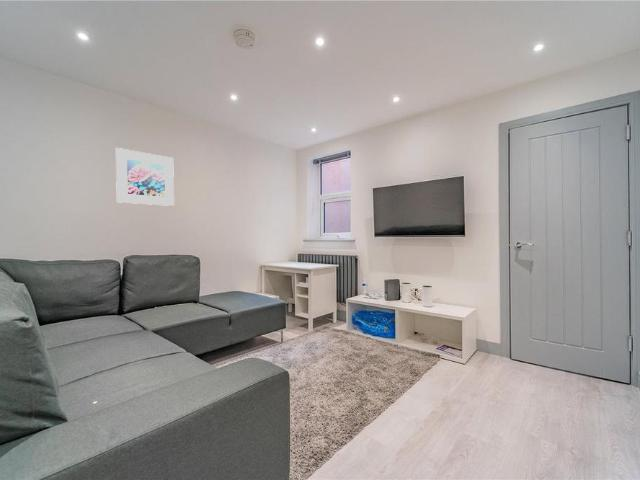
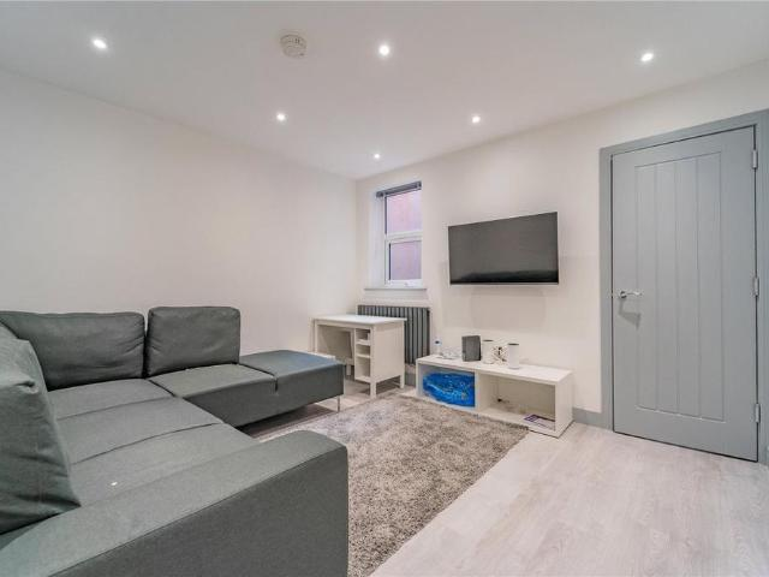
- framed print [115,147,175,207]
